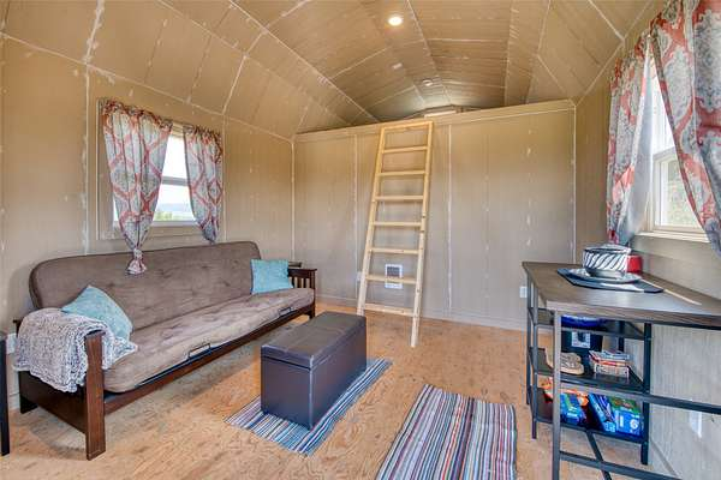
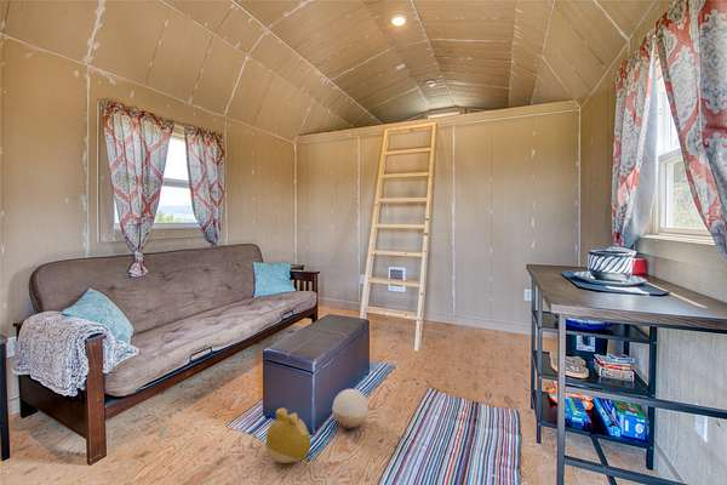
+ ball [331,388,370,430]
+ plush toy [265,407,311,464]
